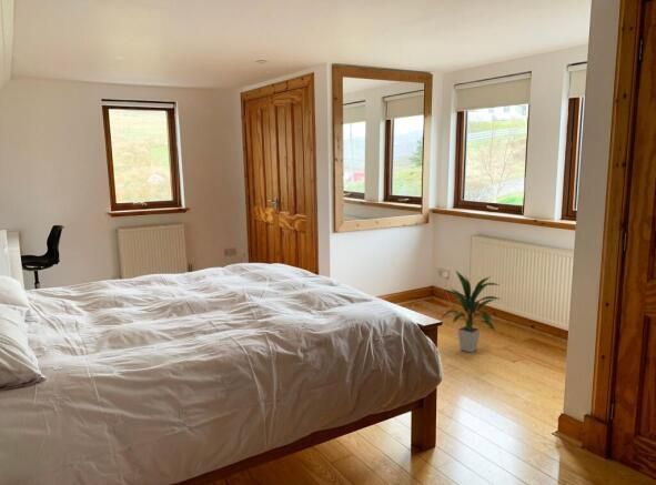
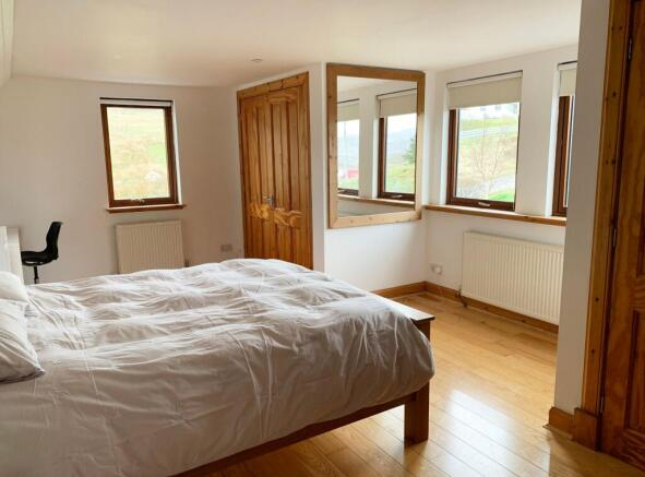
- indoor plant [437,269,503,353]
